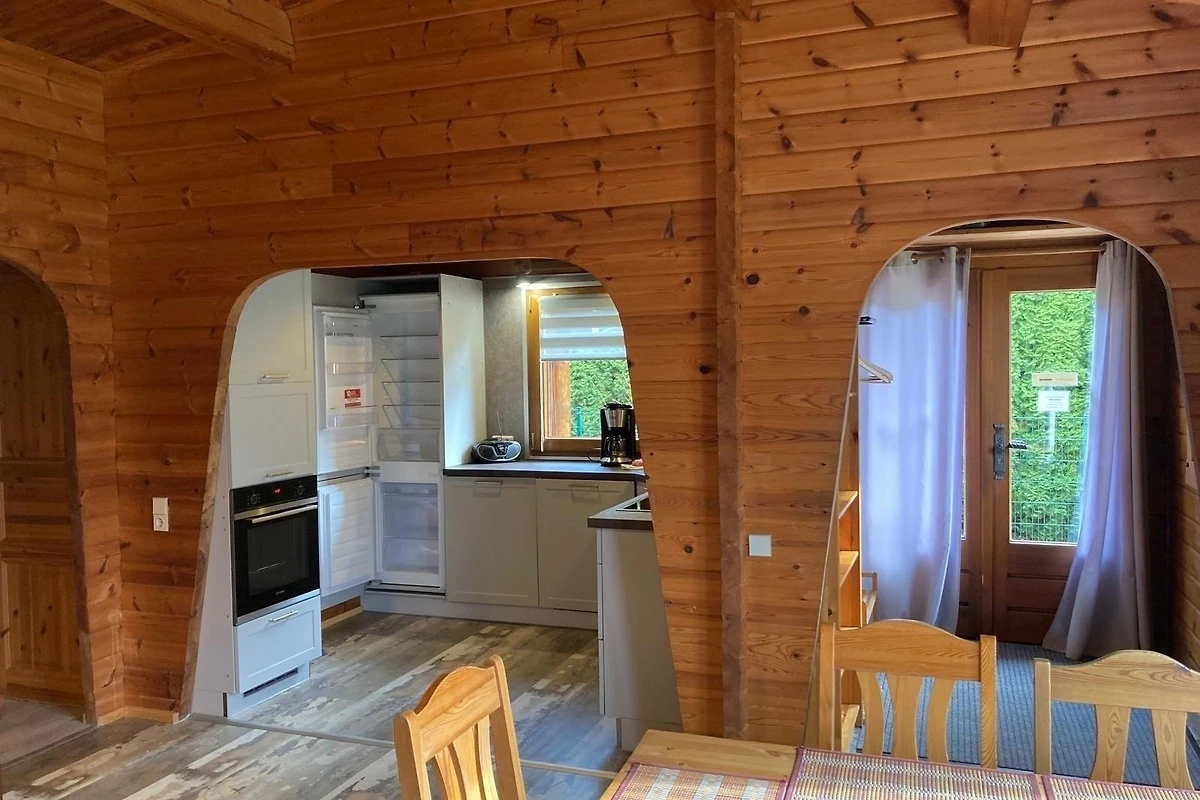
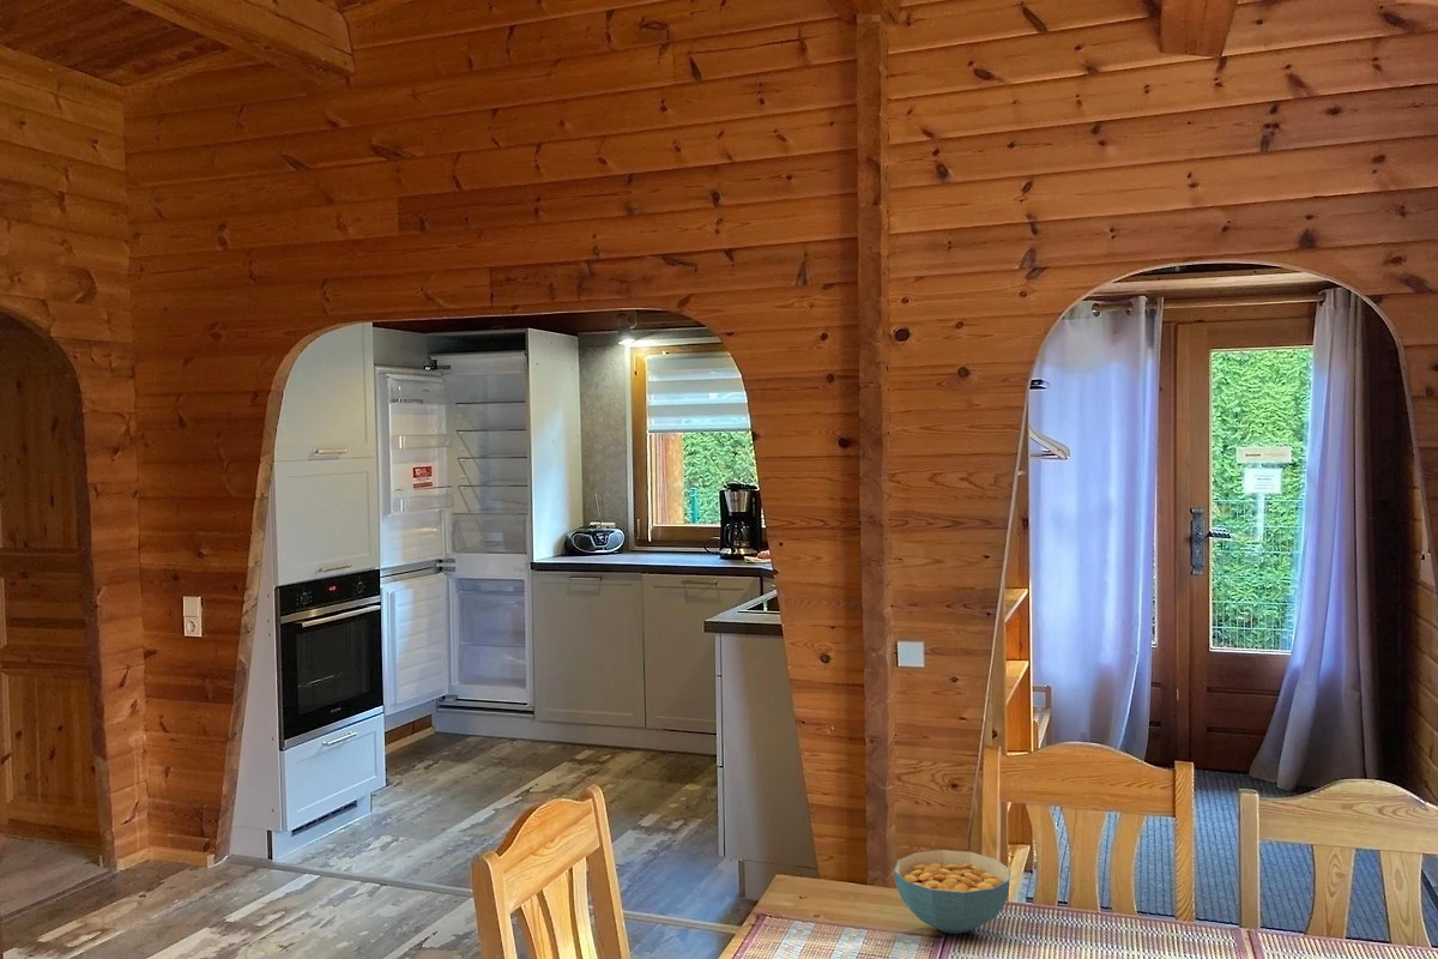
+ cereal bowl [893,849,1011,935]
